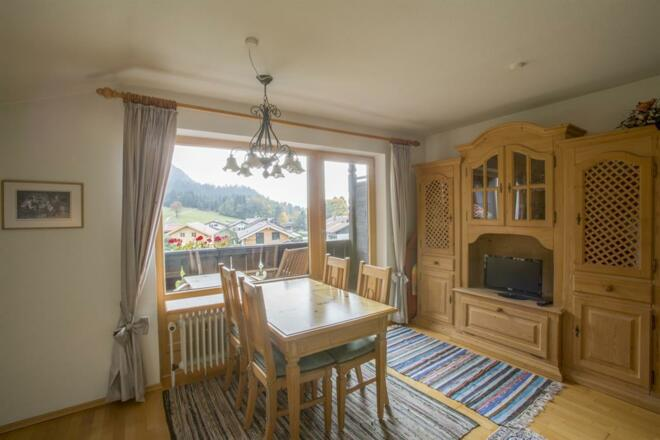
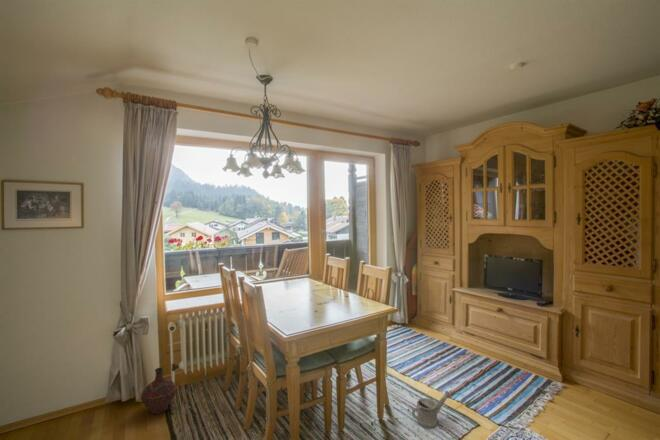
+ watering can [411,390,452,430]
+ ceramic jug [140,367,178,415]
